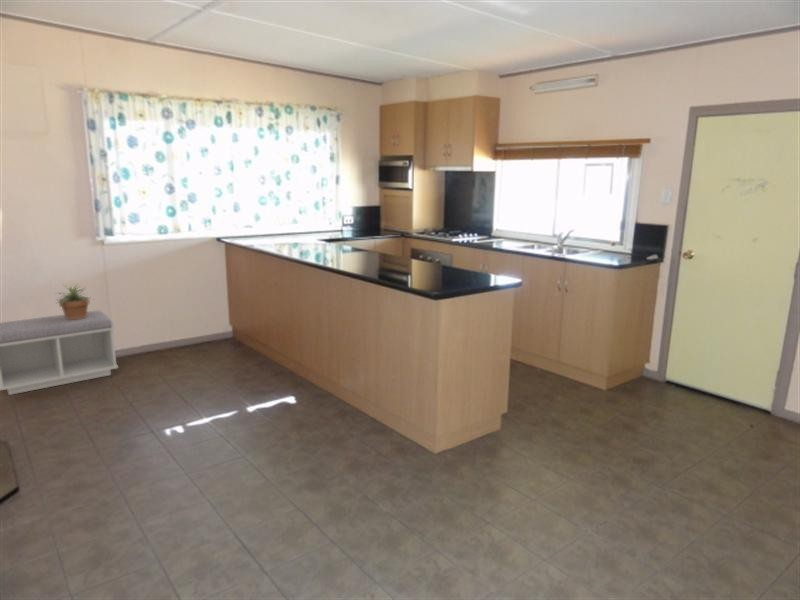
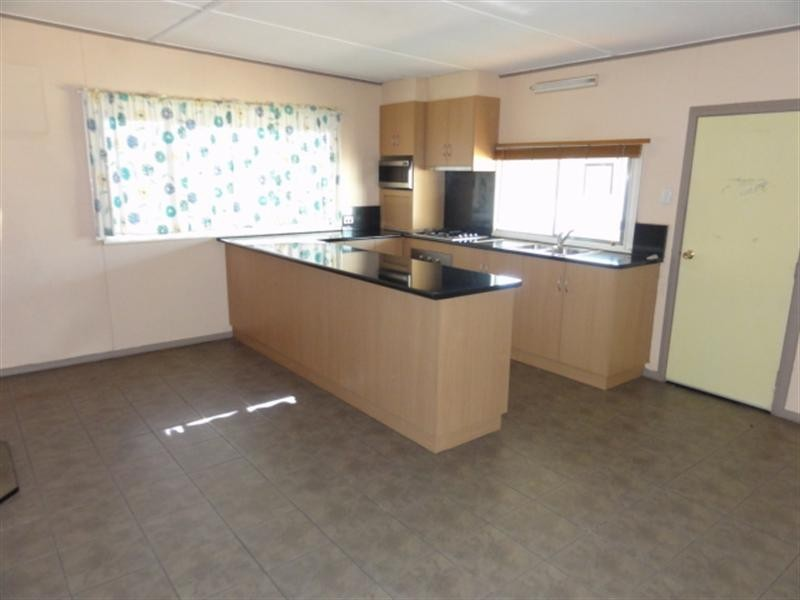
- potted plant [54,283,94,319]
- bench [0,309,119,396]
